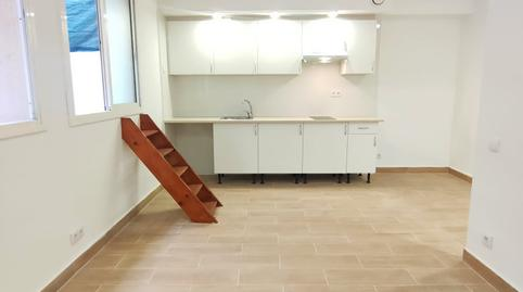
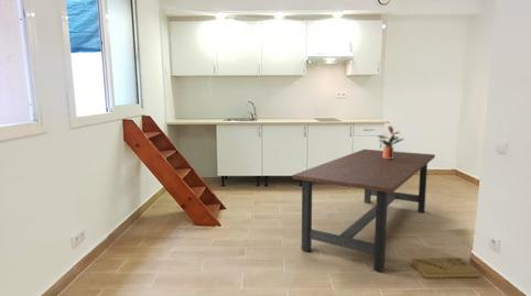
+ potted plant [377,125,405,158]
+ cardboard box [410,256,480,279]
+ dining table [291,149,436,273]
